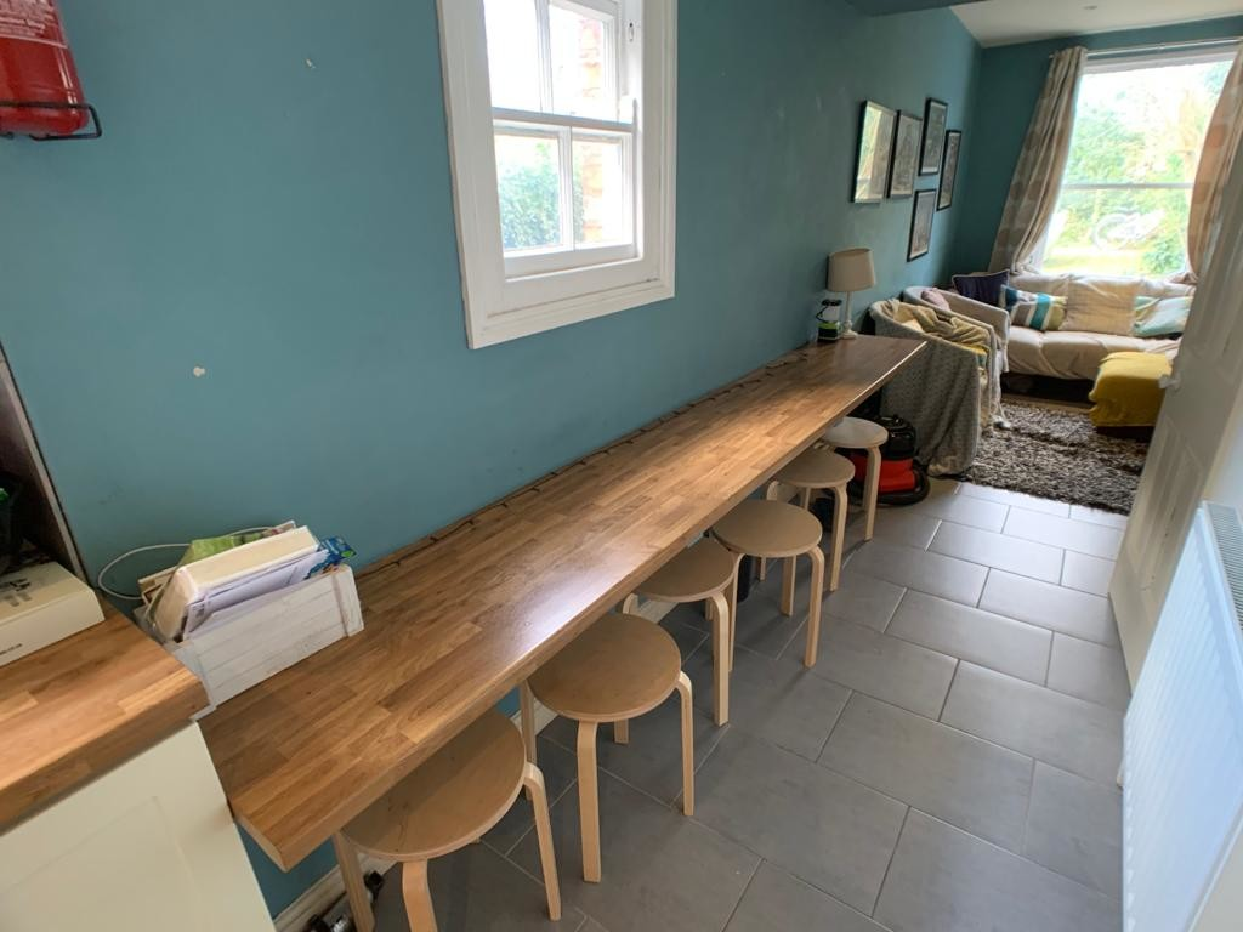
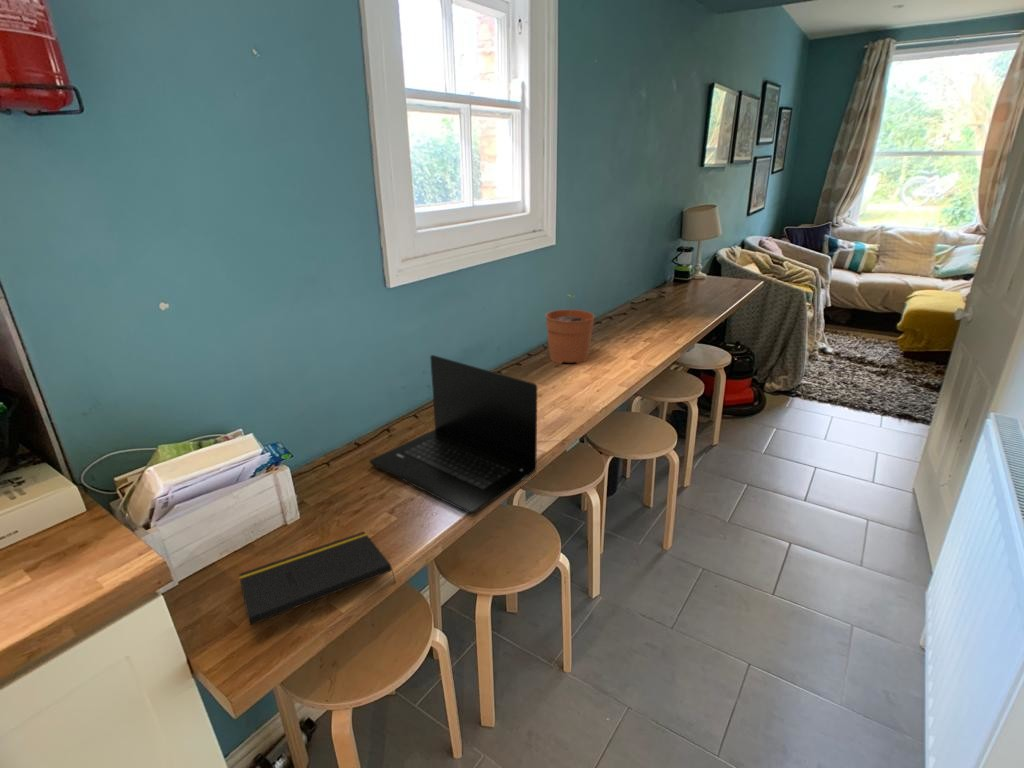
+ notepad [238,531,396,626]
+ laptop [369,354,538,515]
+ plant pot [545,293,596,365]
